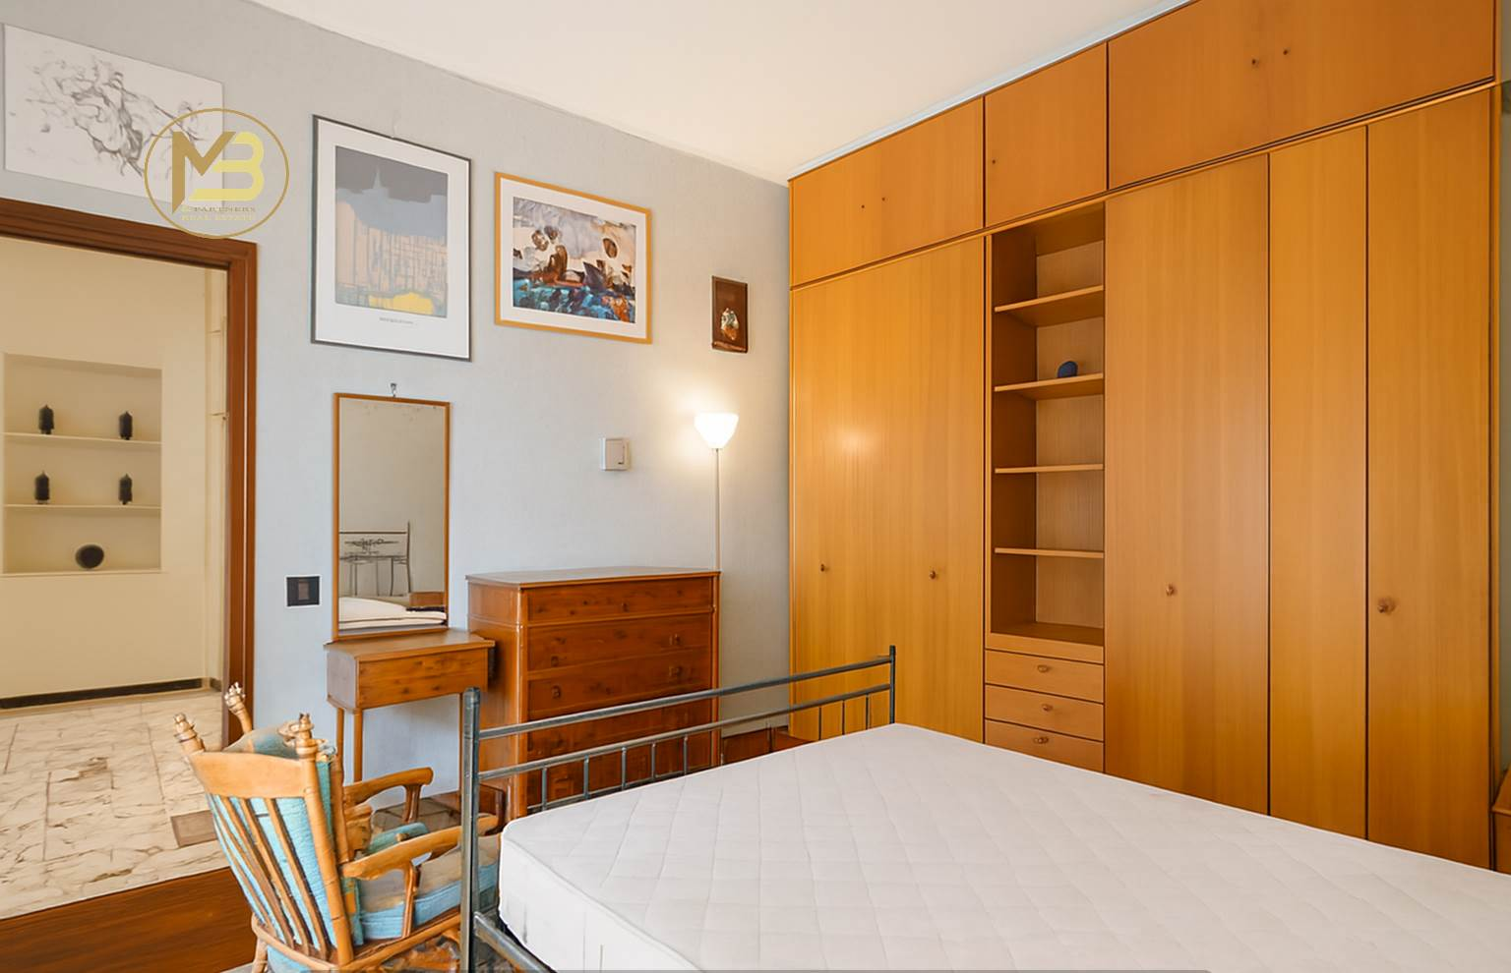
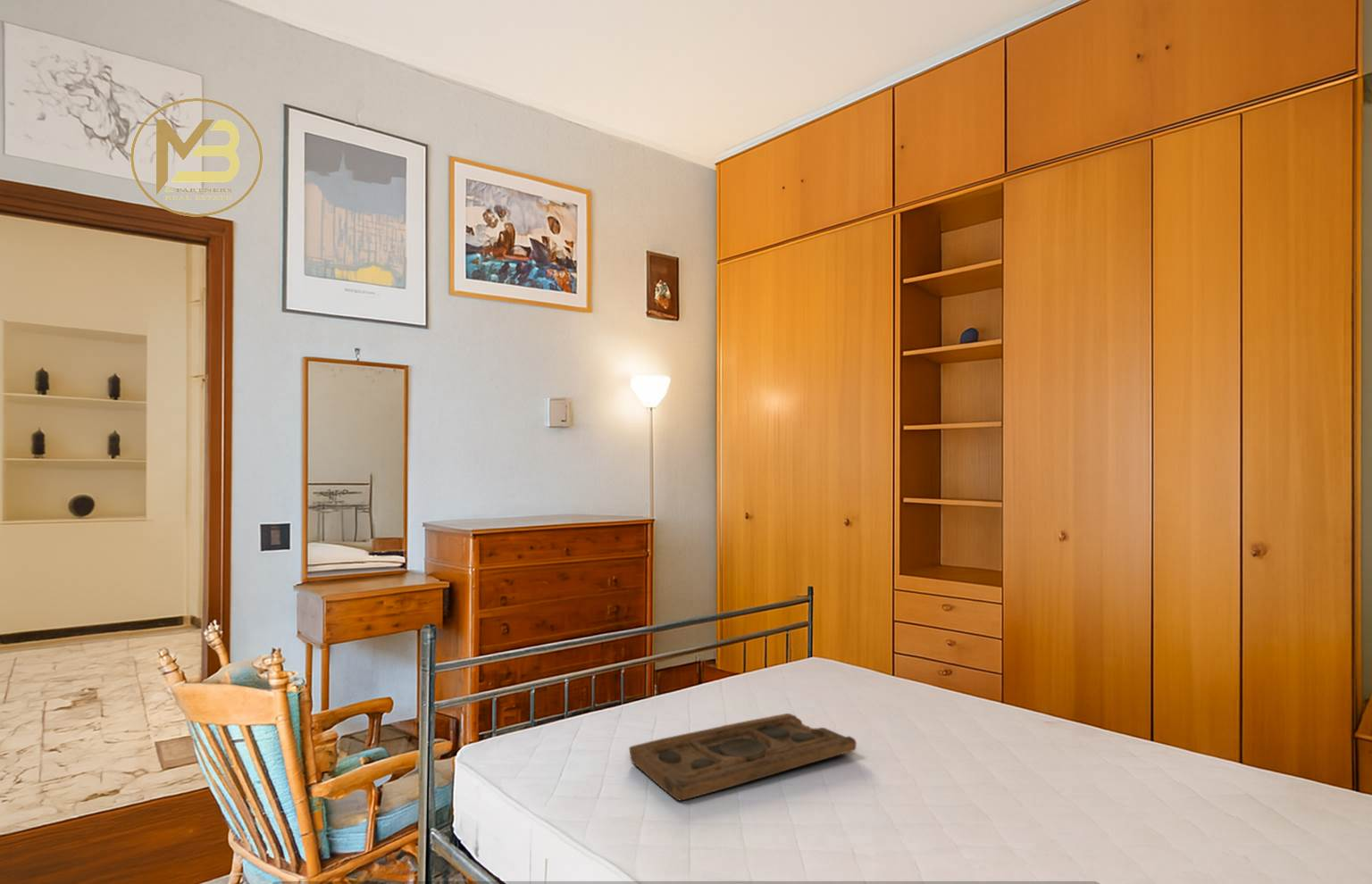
+ decorative tray [628,713,857,802]
